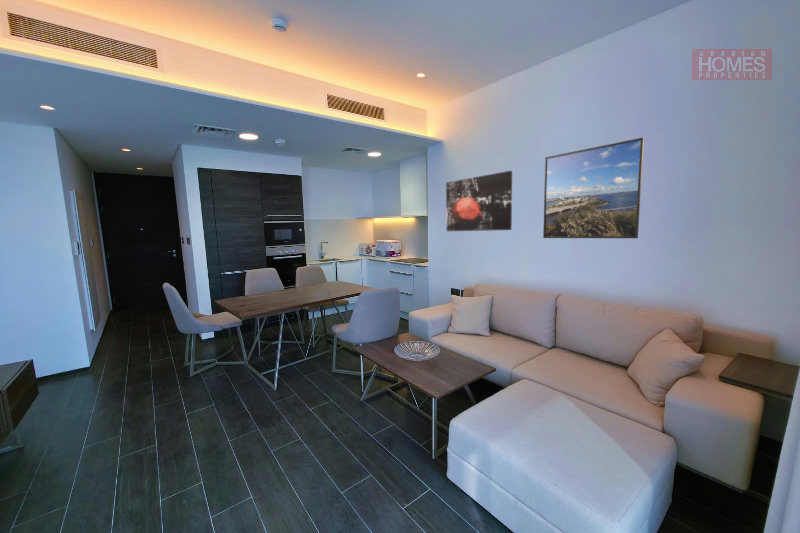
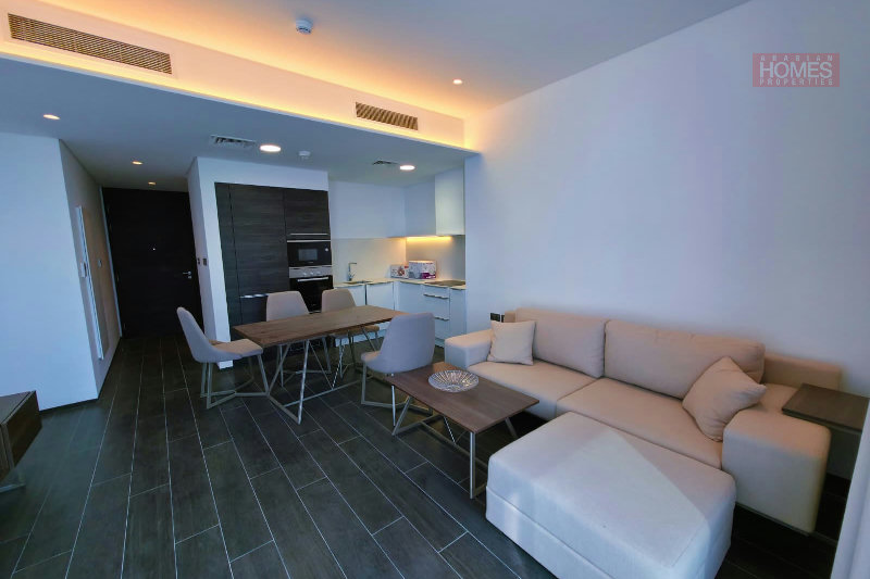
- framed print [542,137,645,239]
- wall art [445,170,513,232]
